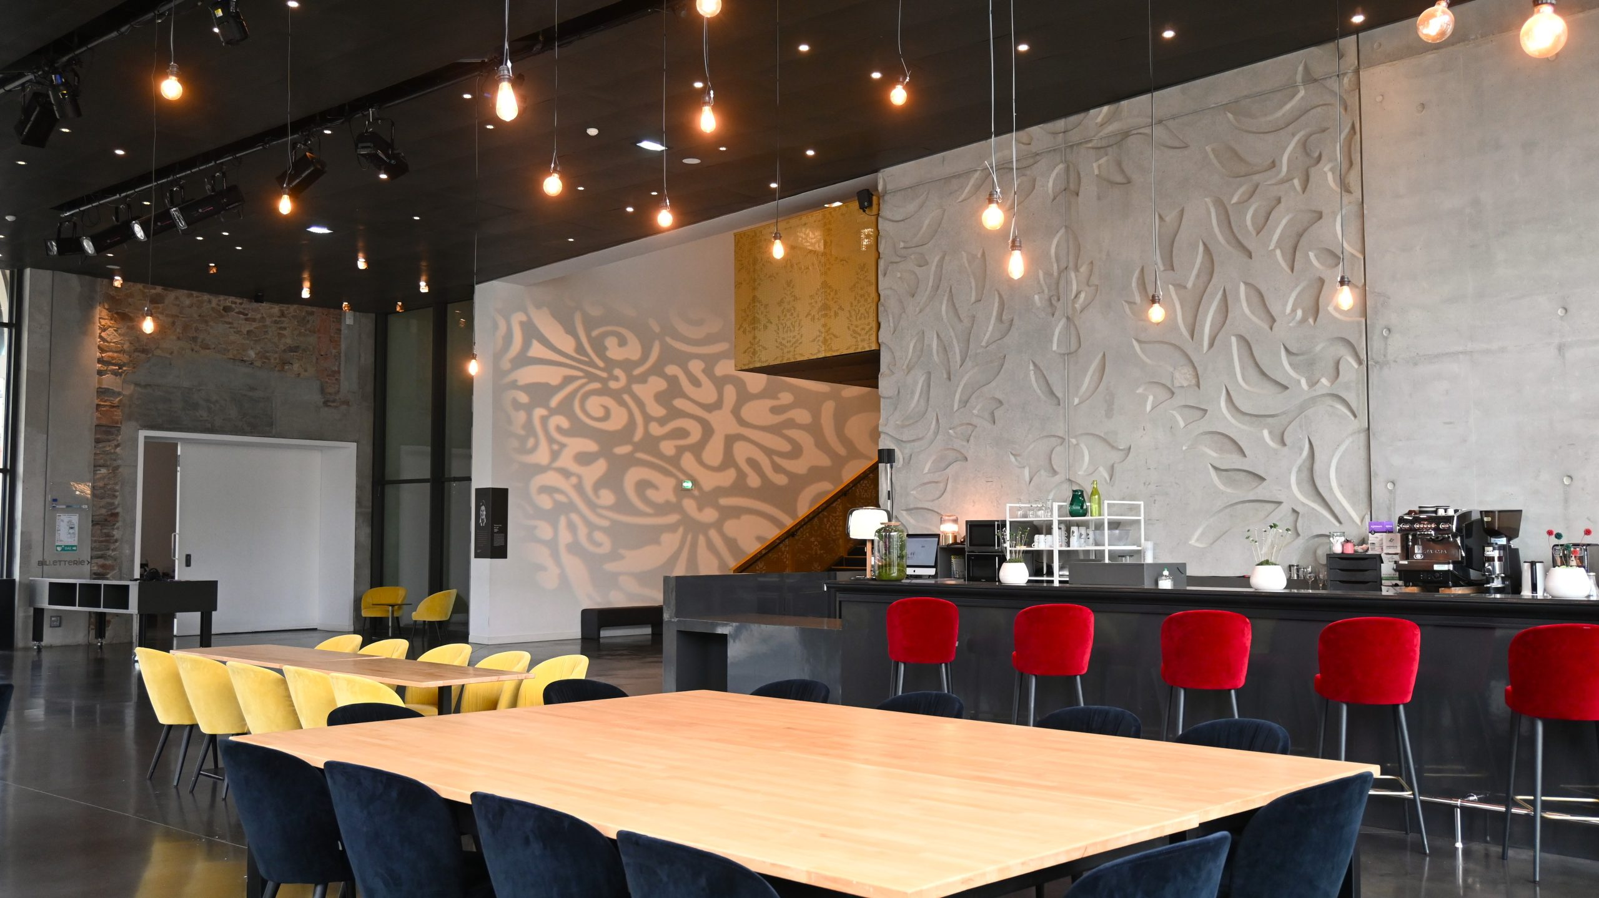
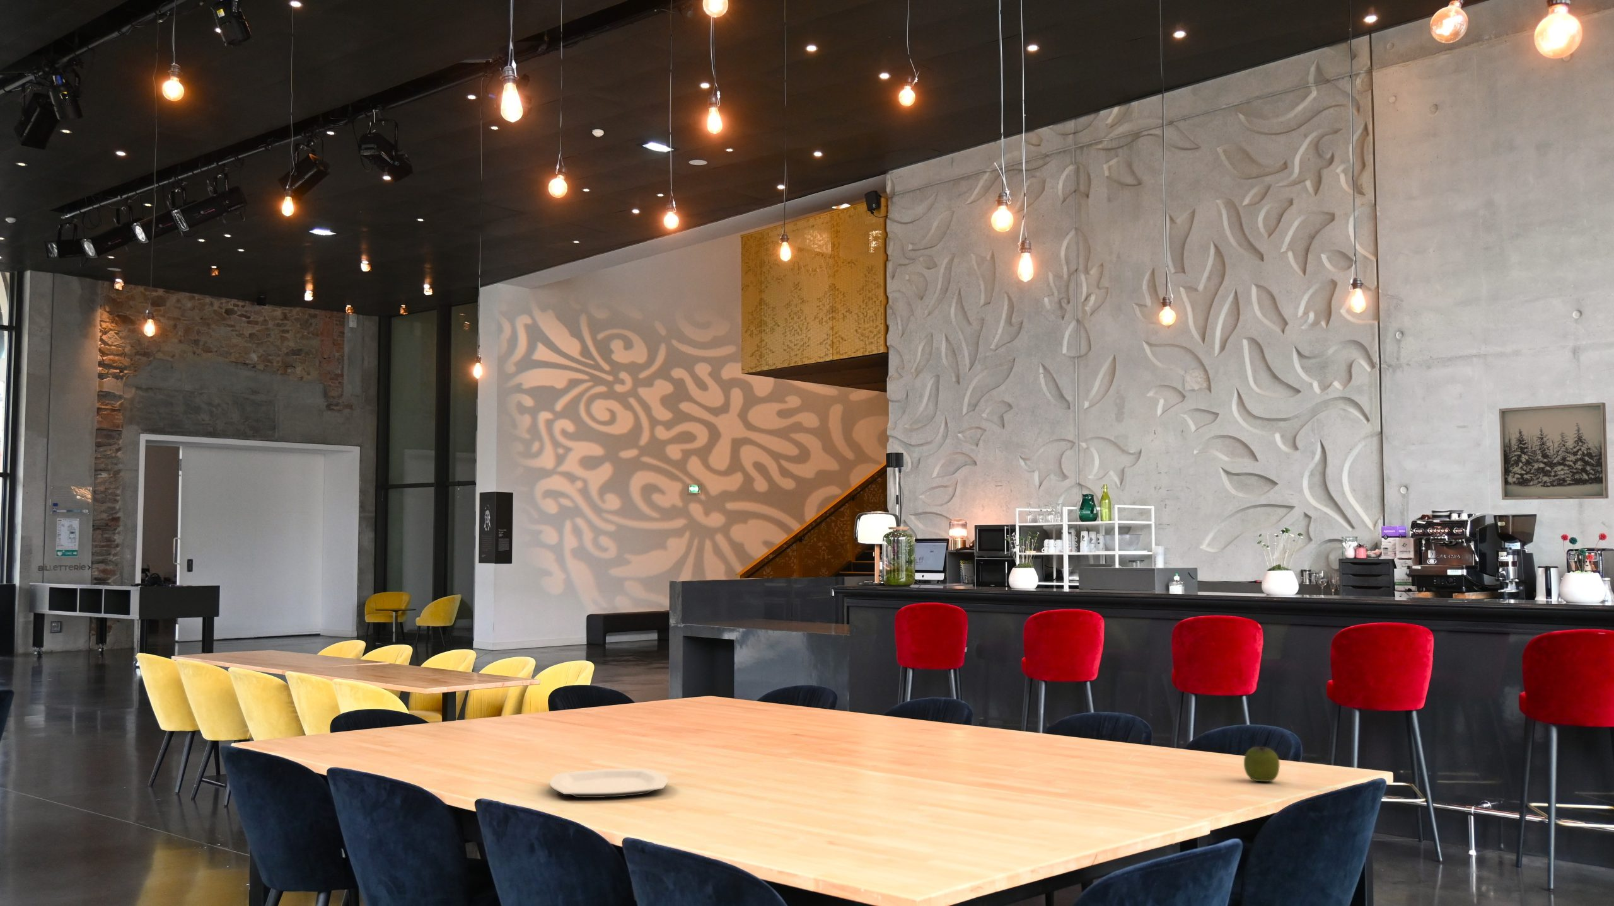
+ wall art [1499,402,1608,501]
+ apple [1244,745,1280,783]
+ plate [549,768,668,799]
